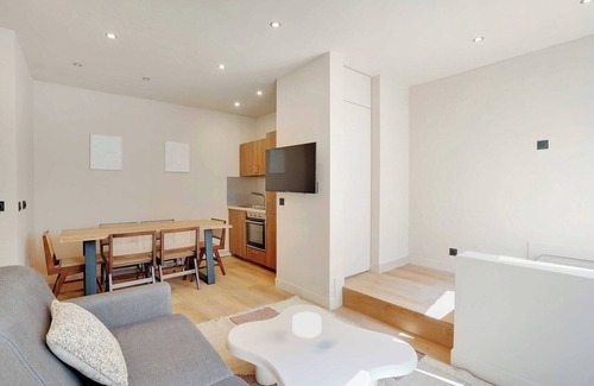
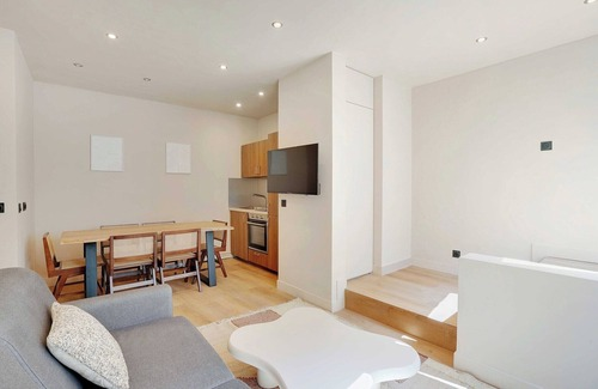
- bowl [292,311,322,340]
